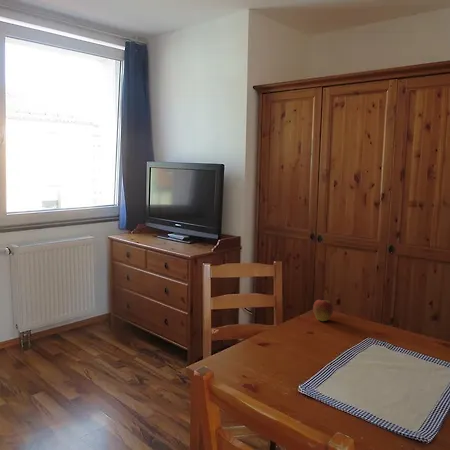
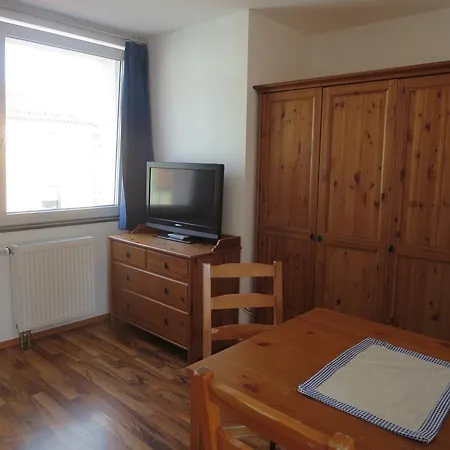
- apple [312,295,334,322]
